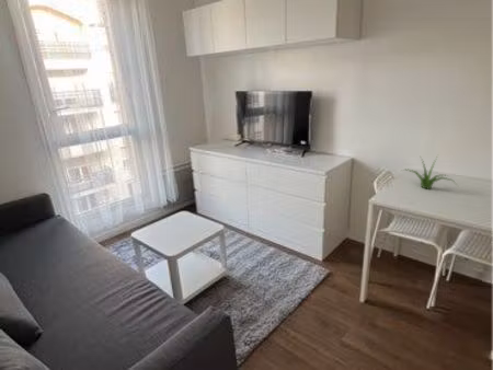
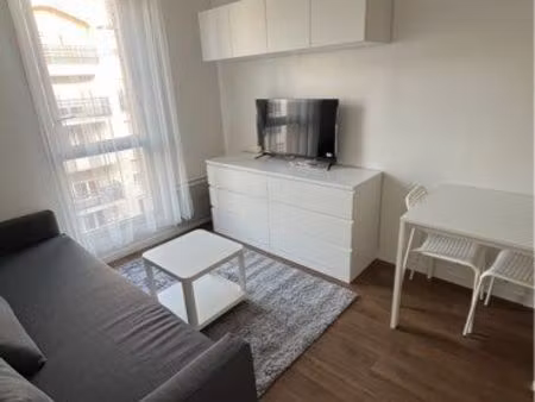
- plant [401,152,459,190]
